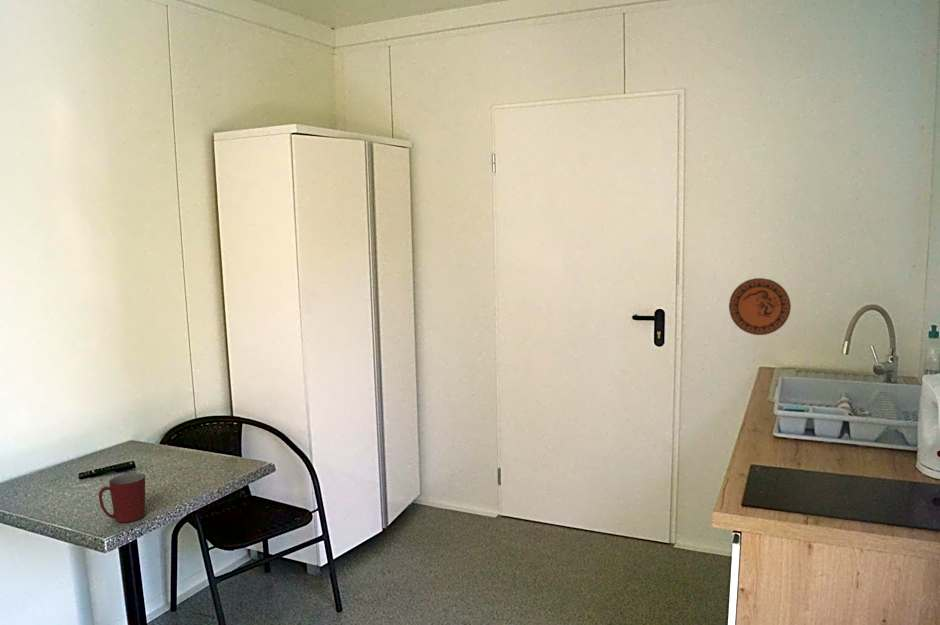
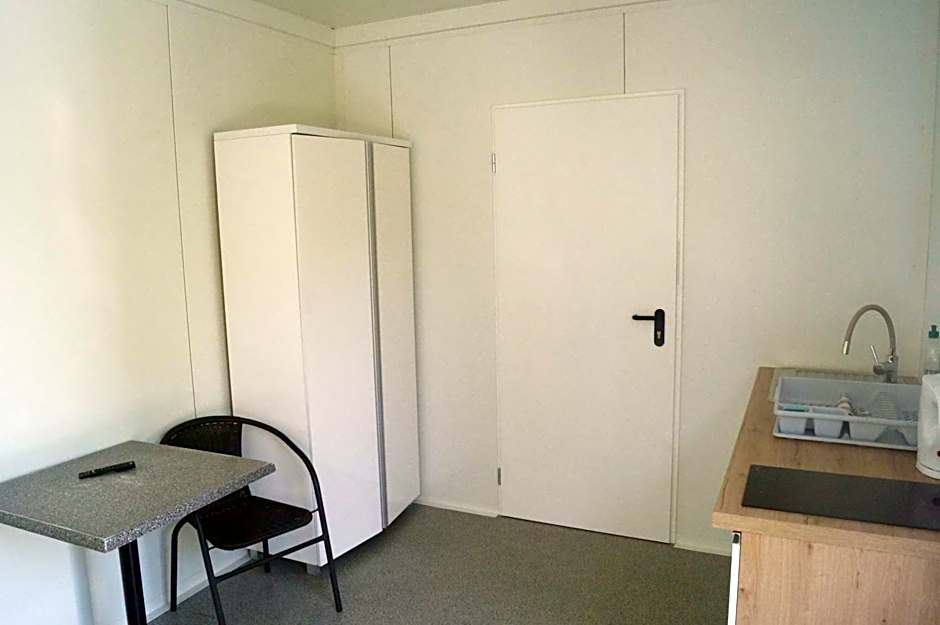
- mug [98,472,146,523]
- decorative plate [728,277,792,336]
